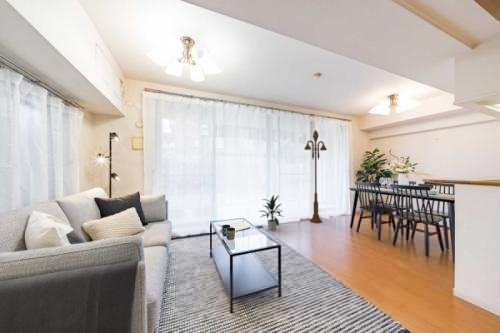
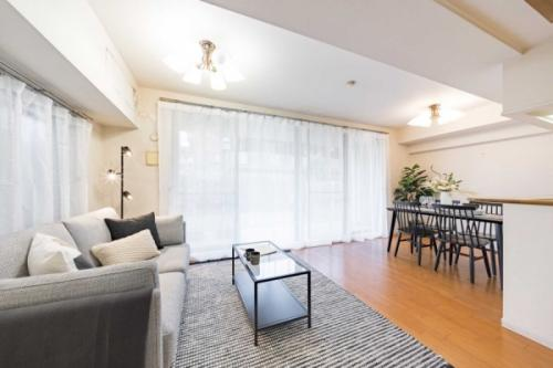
- indoor plant [257,194,286,232]
- floor lamp [303,129,328,224]
